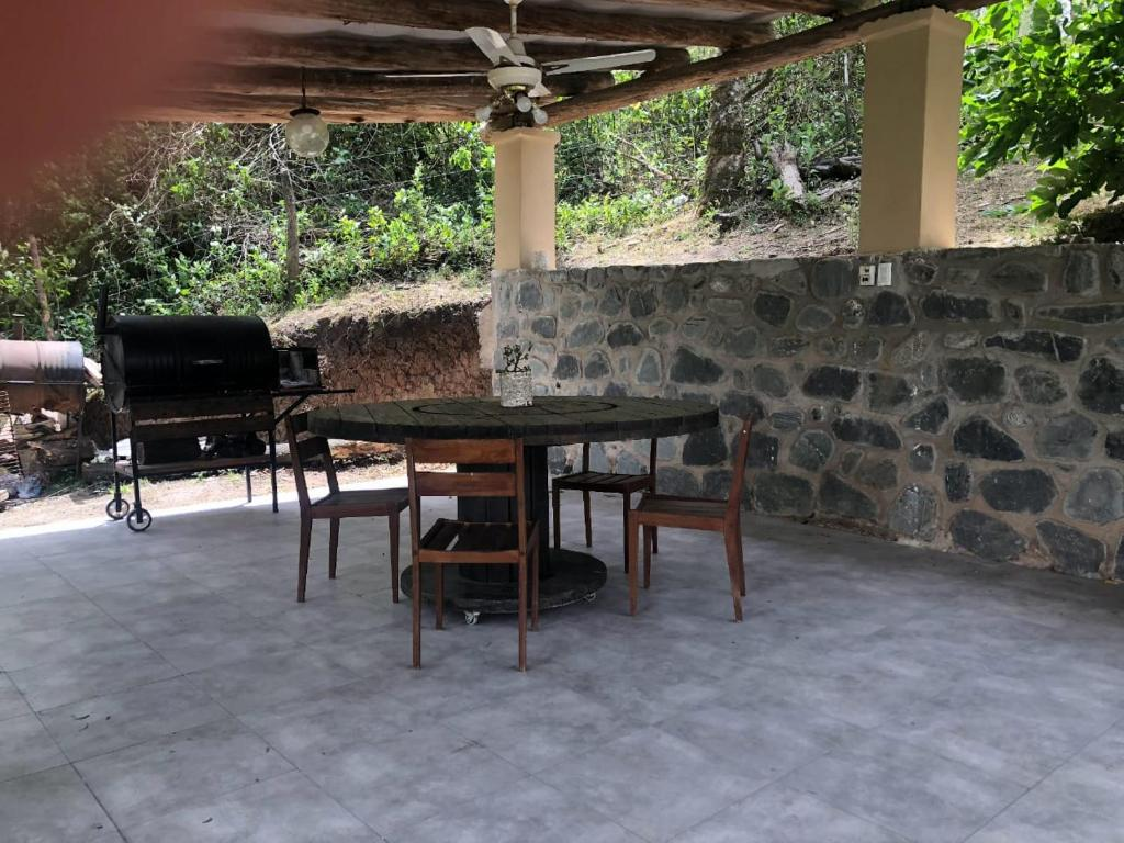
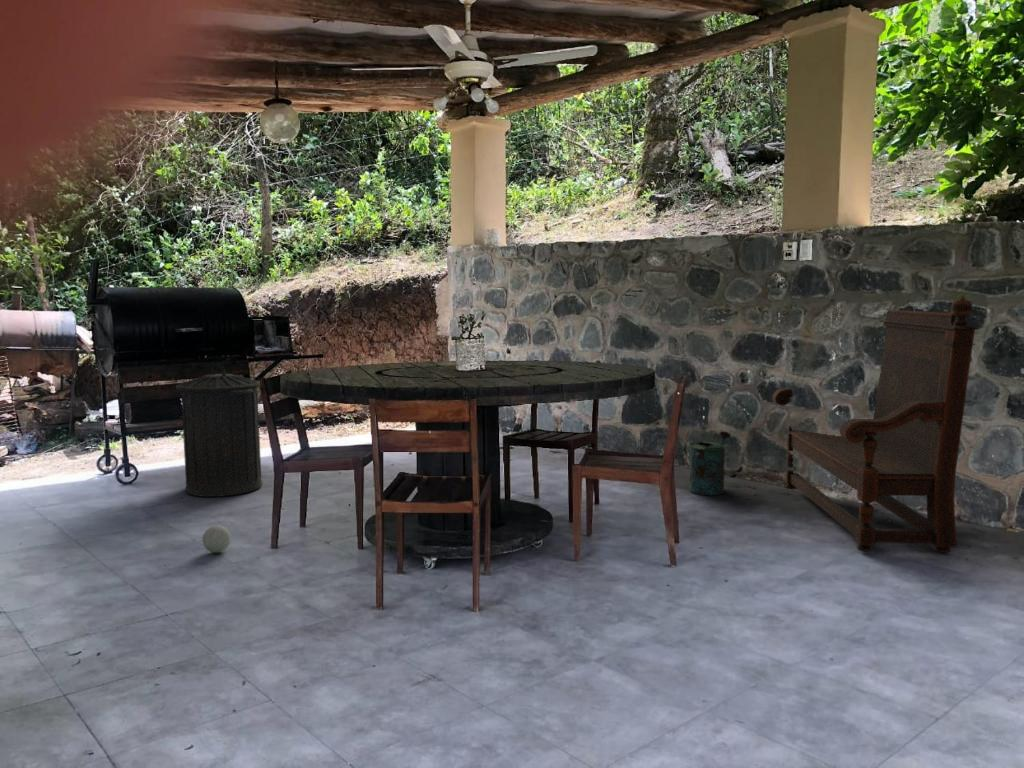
+ ball [201,524,232,554]
+ watering can [688,430,731,496]
+ trash can [174,362,264,498]
+ bench [771,294,979,554]
